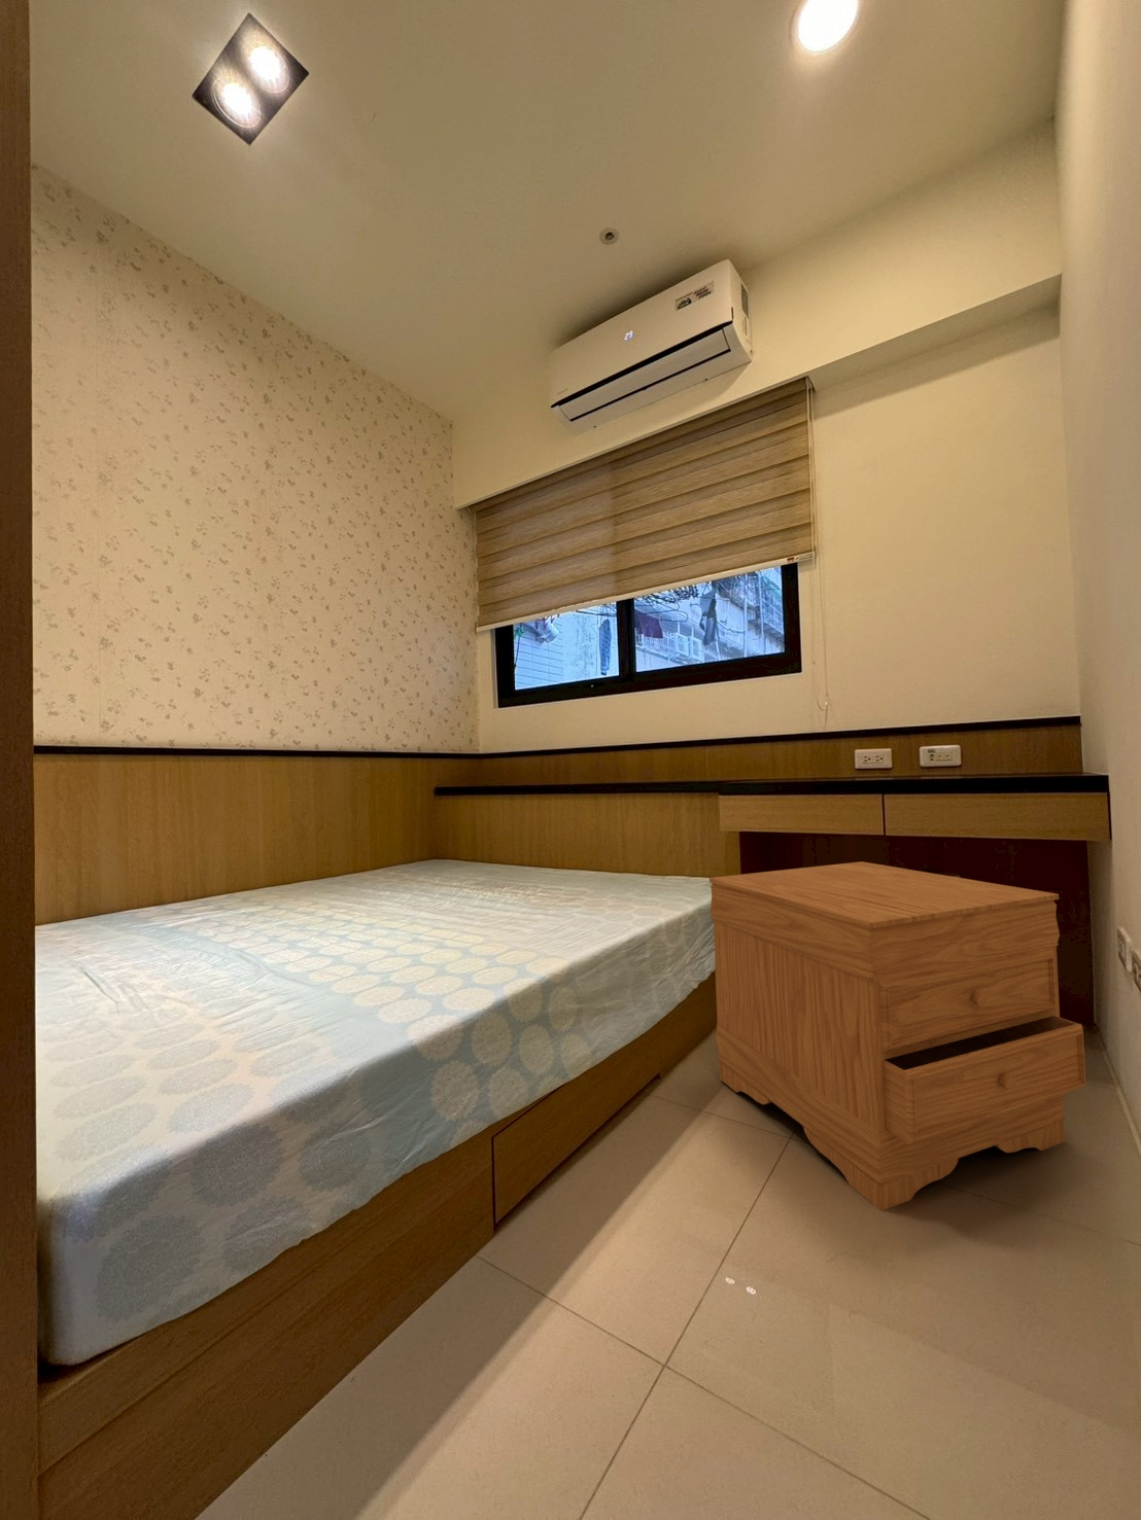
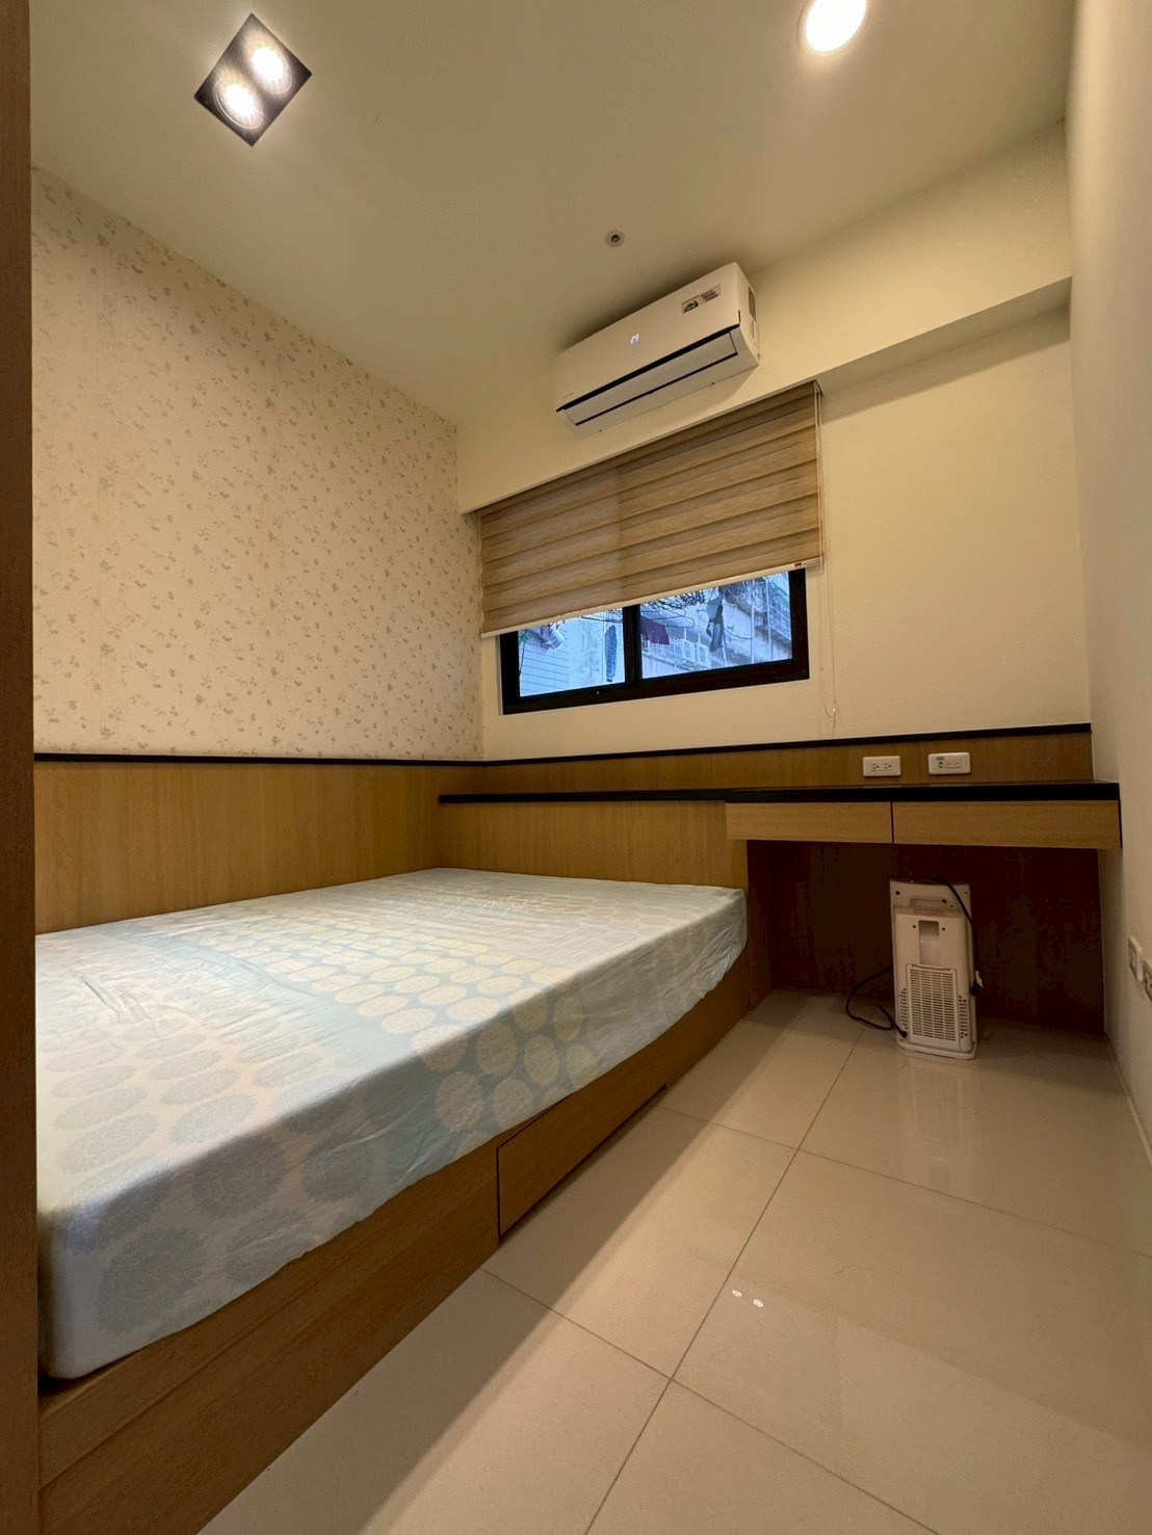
- nightstand [708,860,1086,1211]
